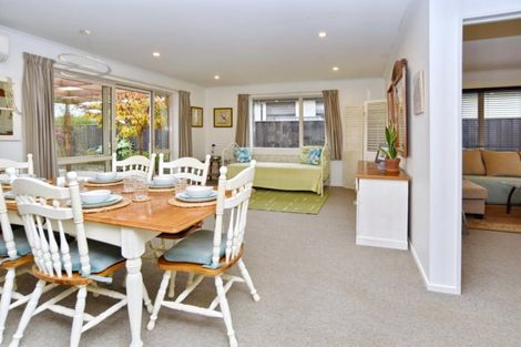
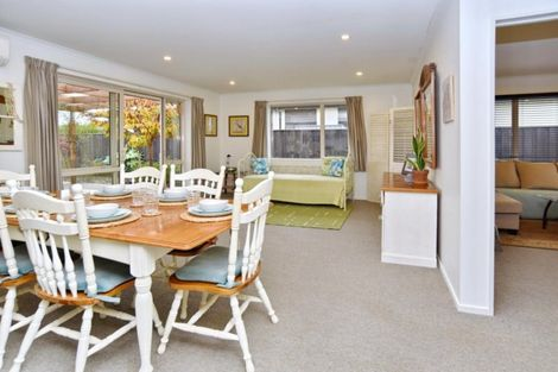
- ceiling light fixture [57,29,113,79]
